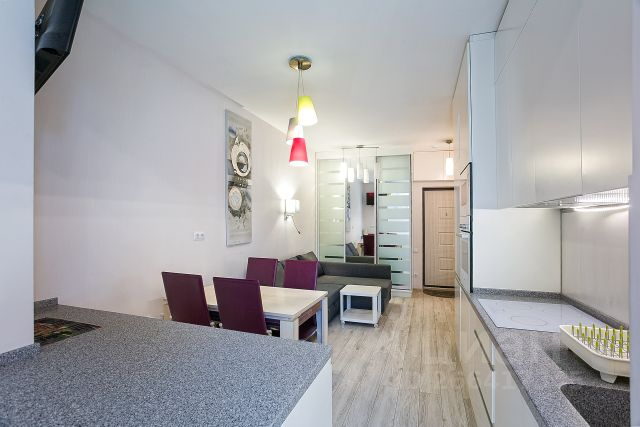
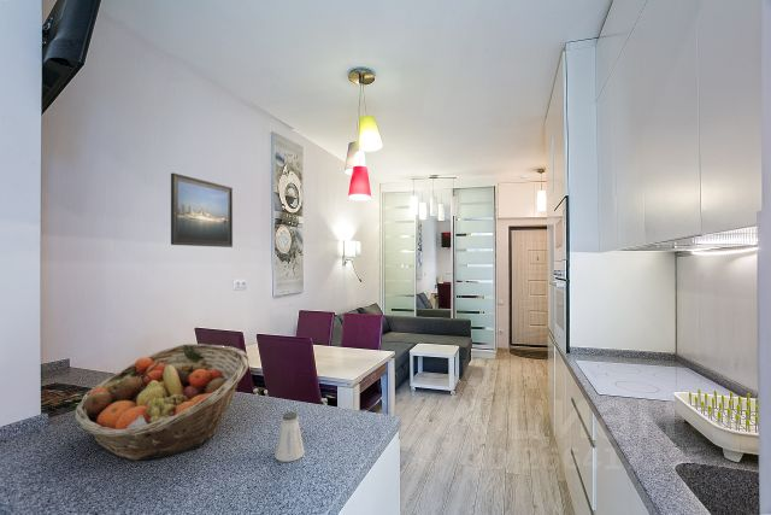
+ saltshaker [273,411,306,463]
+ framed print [170,172,234,248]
+ fruit basket [73,343,251,461]
